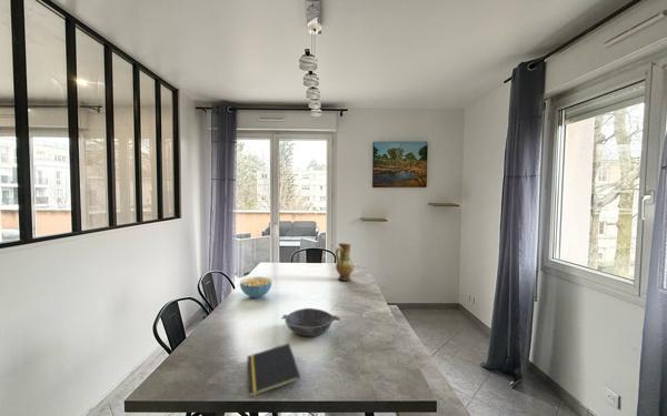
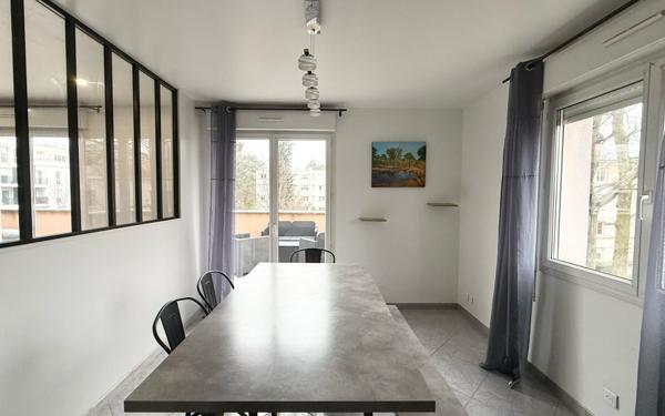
- notepad [246,342,301,398]
- ceramic jug [335,242,355,281]
- bowl [280,307,341,337]
- cereal bowl [239,276,273,300]
